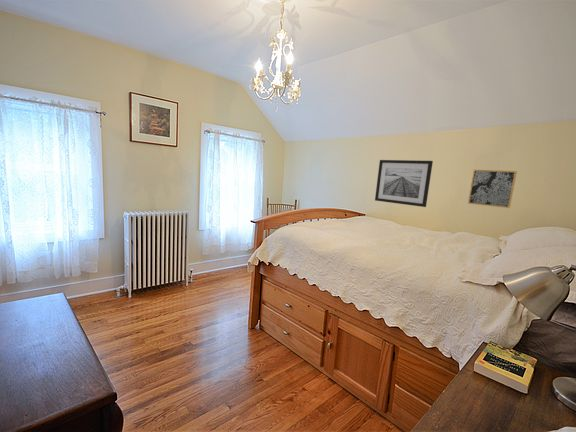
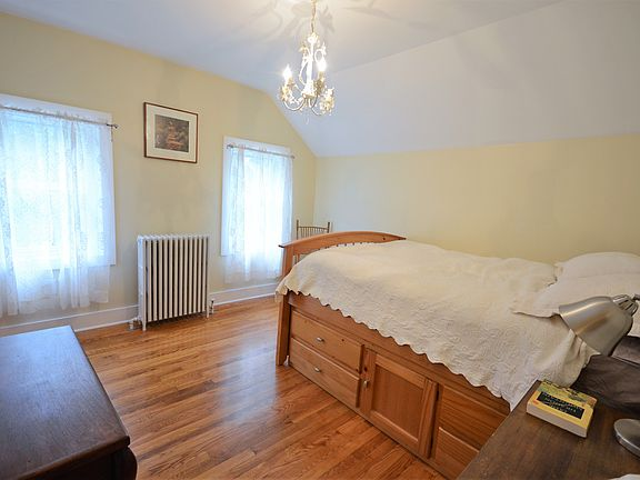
- wall art [467,169,518,209]
- wall art [374,159,434,208]
